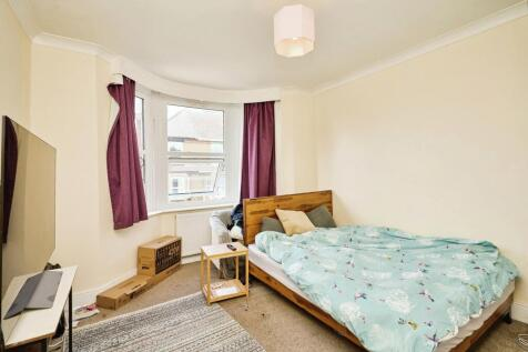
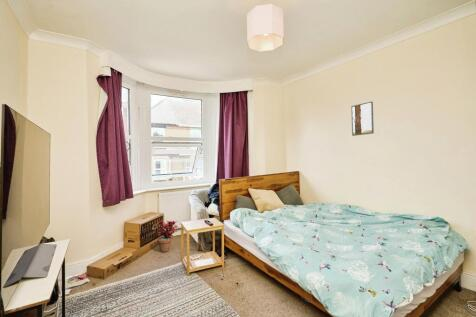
+ potted plant [156,219,179,253]
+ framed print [350,101,375,137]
